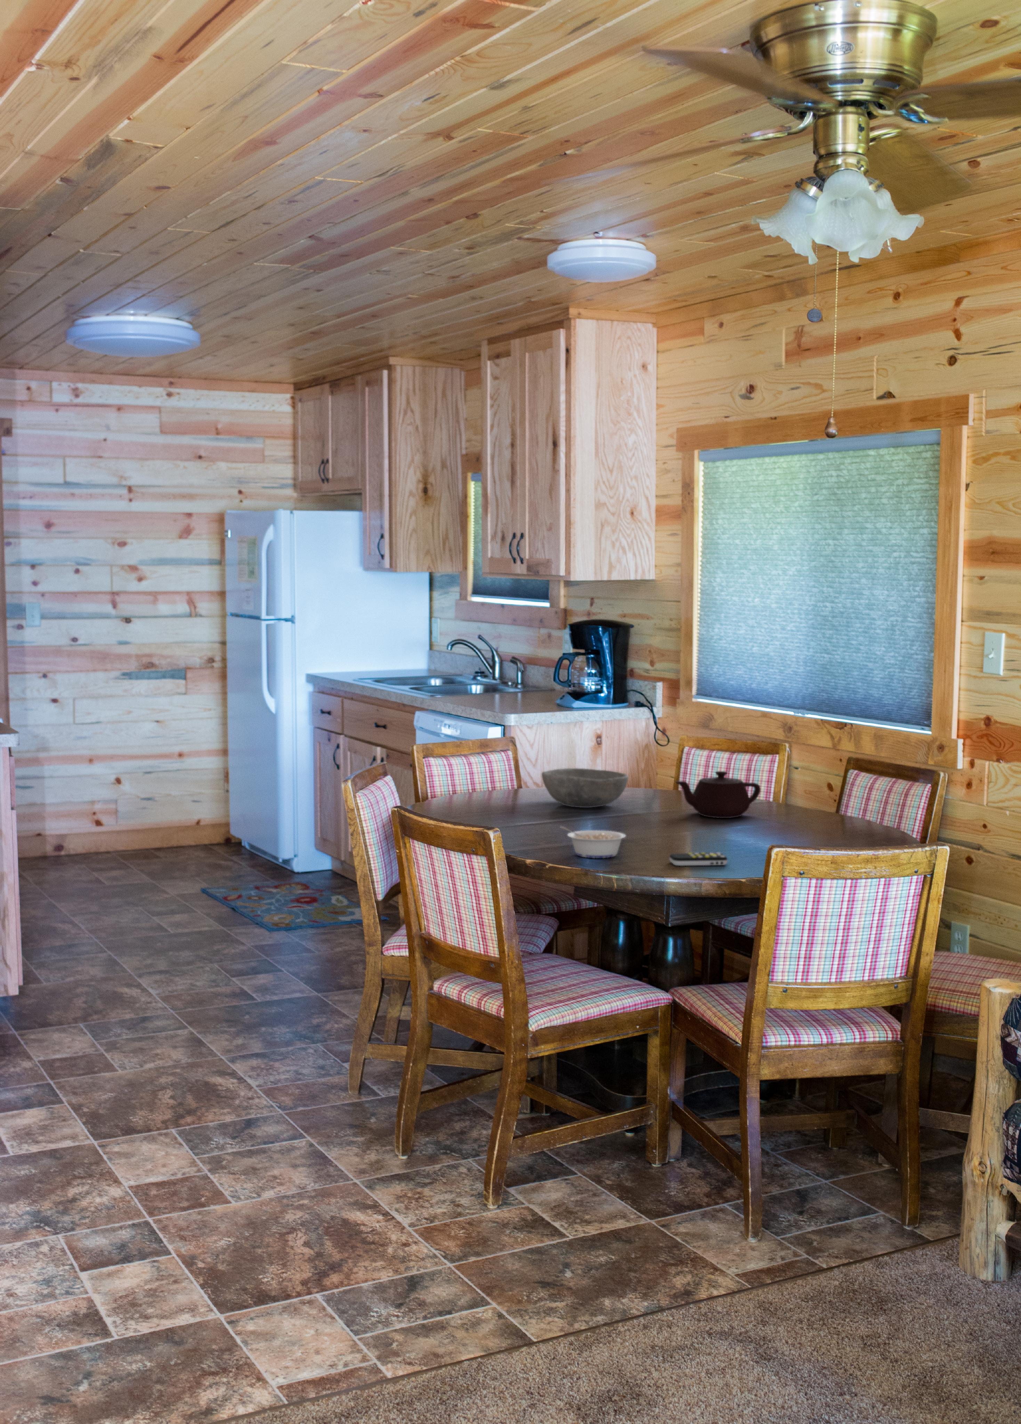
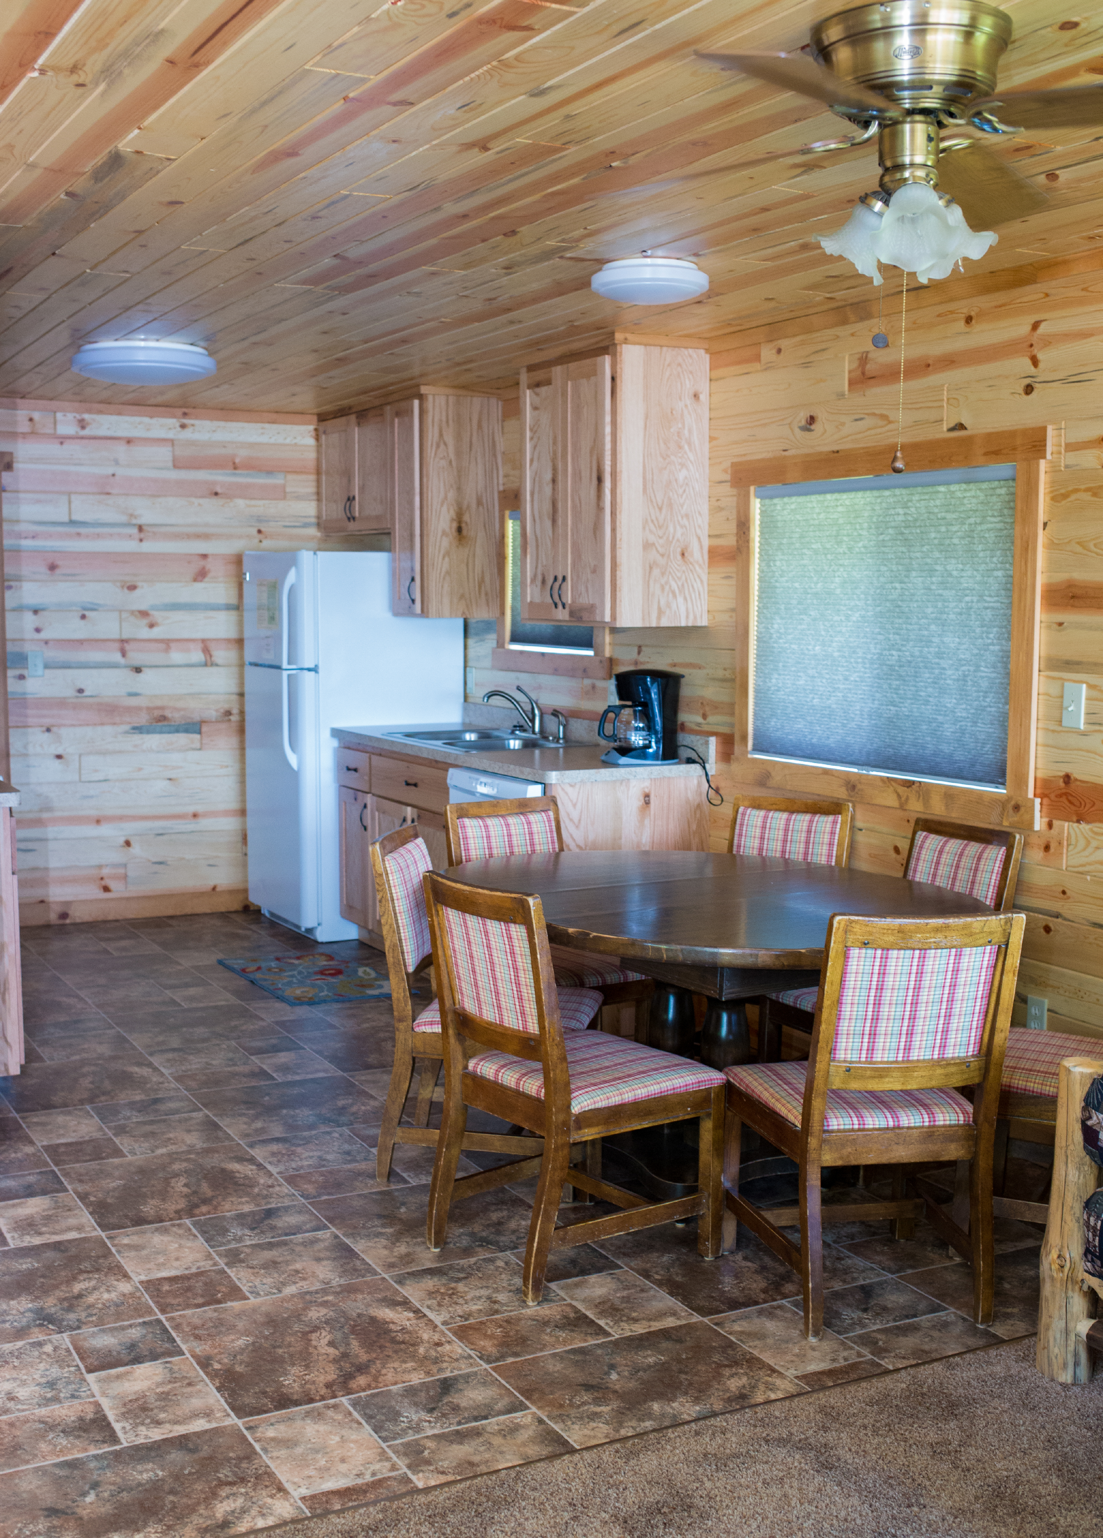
- bowl [541,768,629,808]
- legume [560,826,627,858]
- teapot [675,771,761,819]
- remote control [670,852,727,866]
